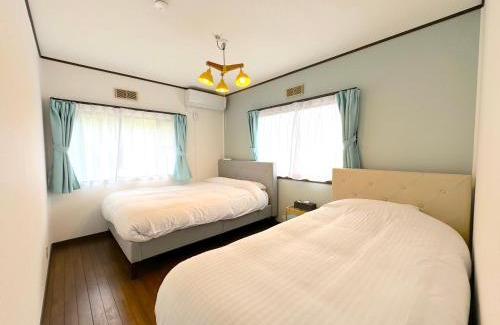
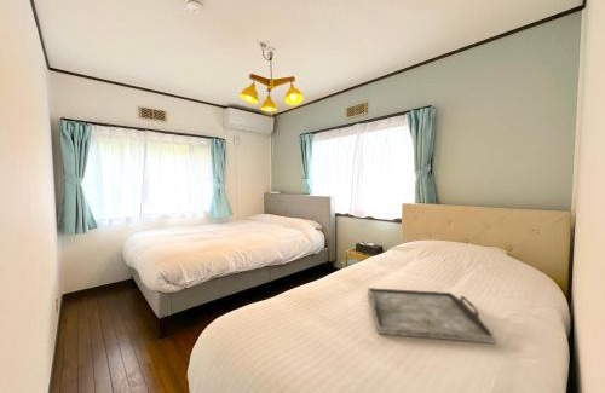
+ serving tray [367,287,496,345]
